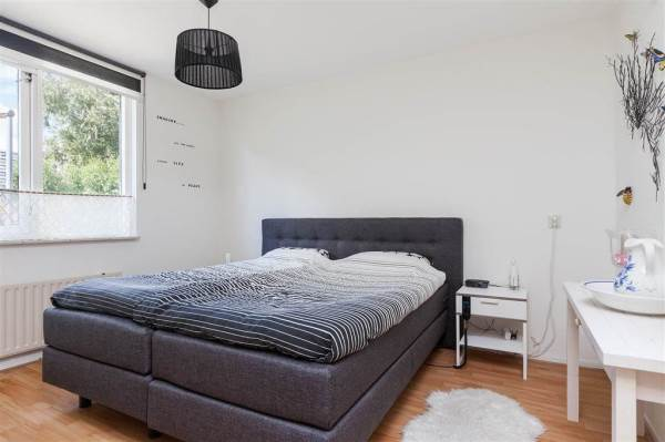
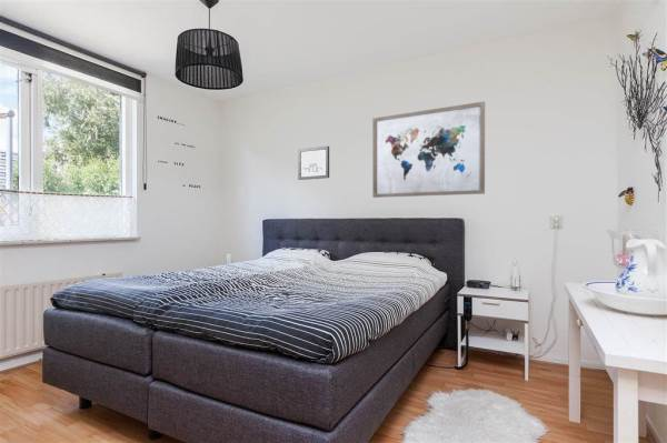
+ wall art [297,145,330,181]
+ wall art [371,100,486,199]
